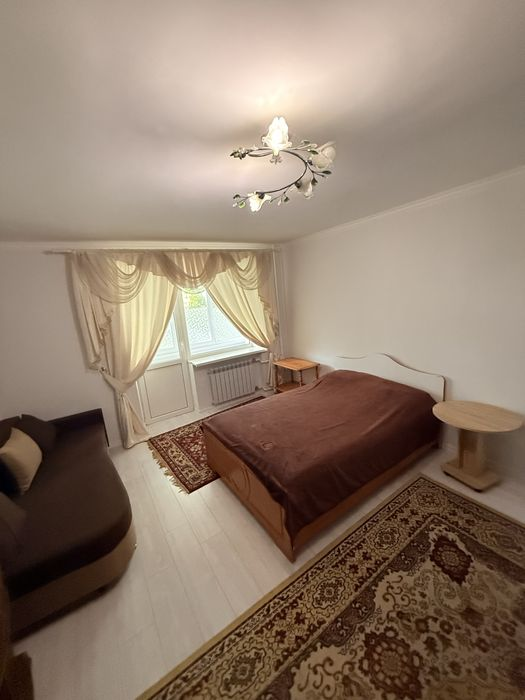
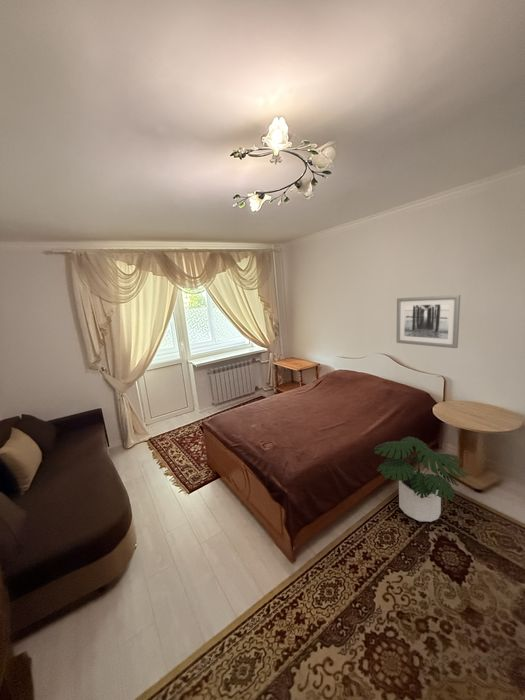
+ potted plant [373,436,470,523]
+ wall art [395,294,461,349]
